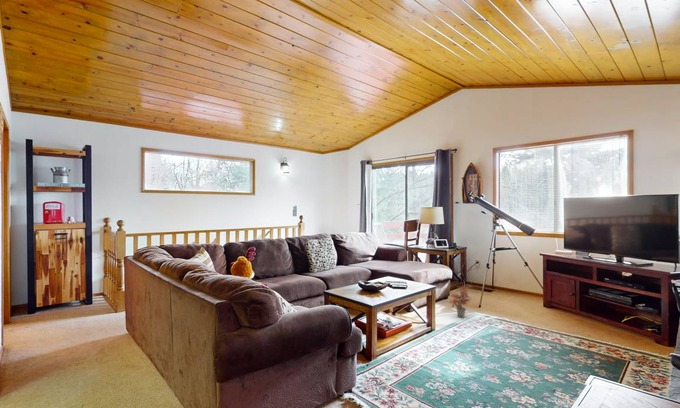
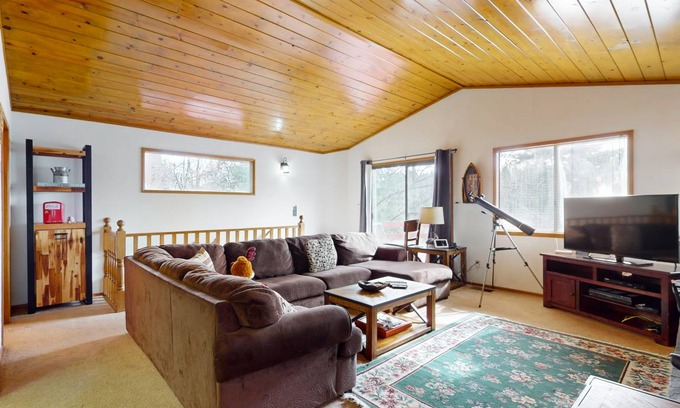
- potted plant [447,281,473,319]
